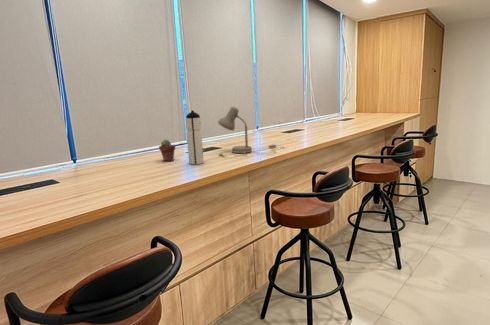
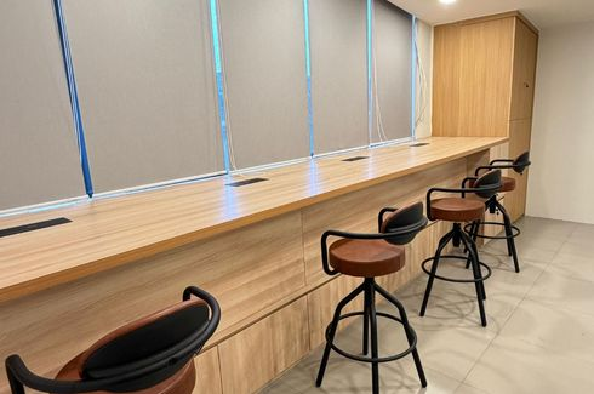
- potted succulent [158,139,176,162]
- desk lamp [217,106,285,157]
- water bottle [184,109,205,165]
